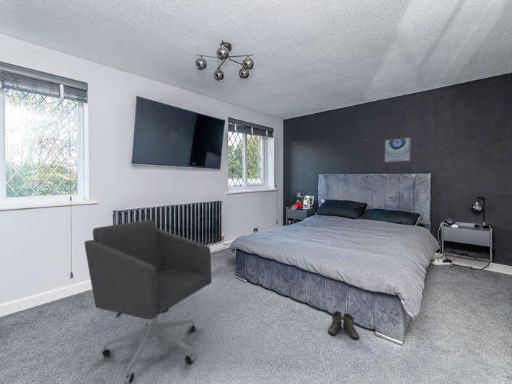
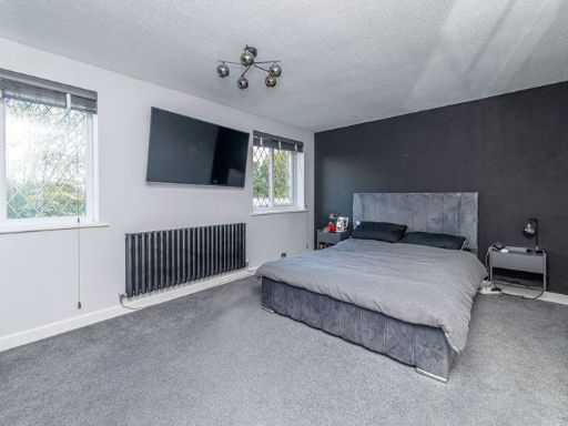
- boots [327,310,360,340]
- wall art [384,136,412,163]
- office chair [84,219,213,384]
